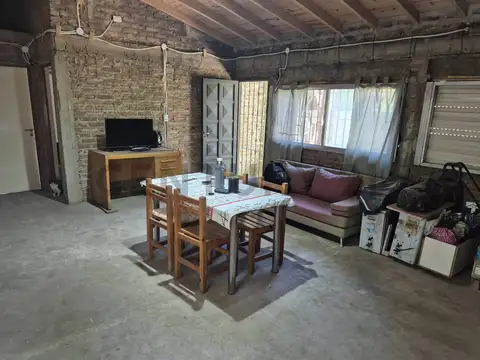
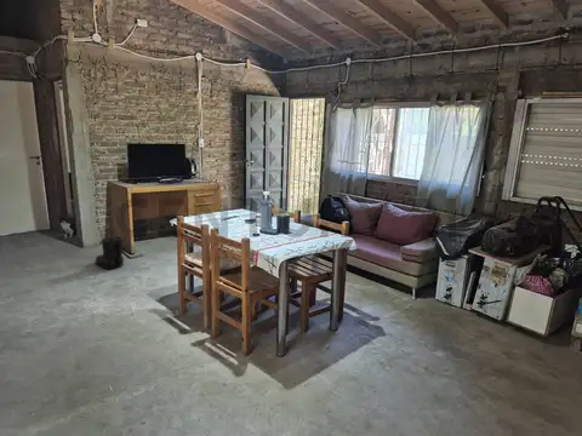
+ boots [93,235,125,270]
